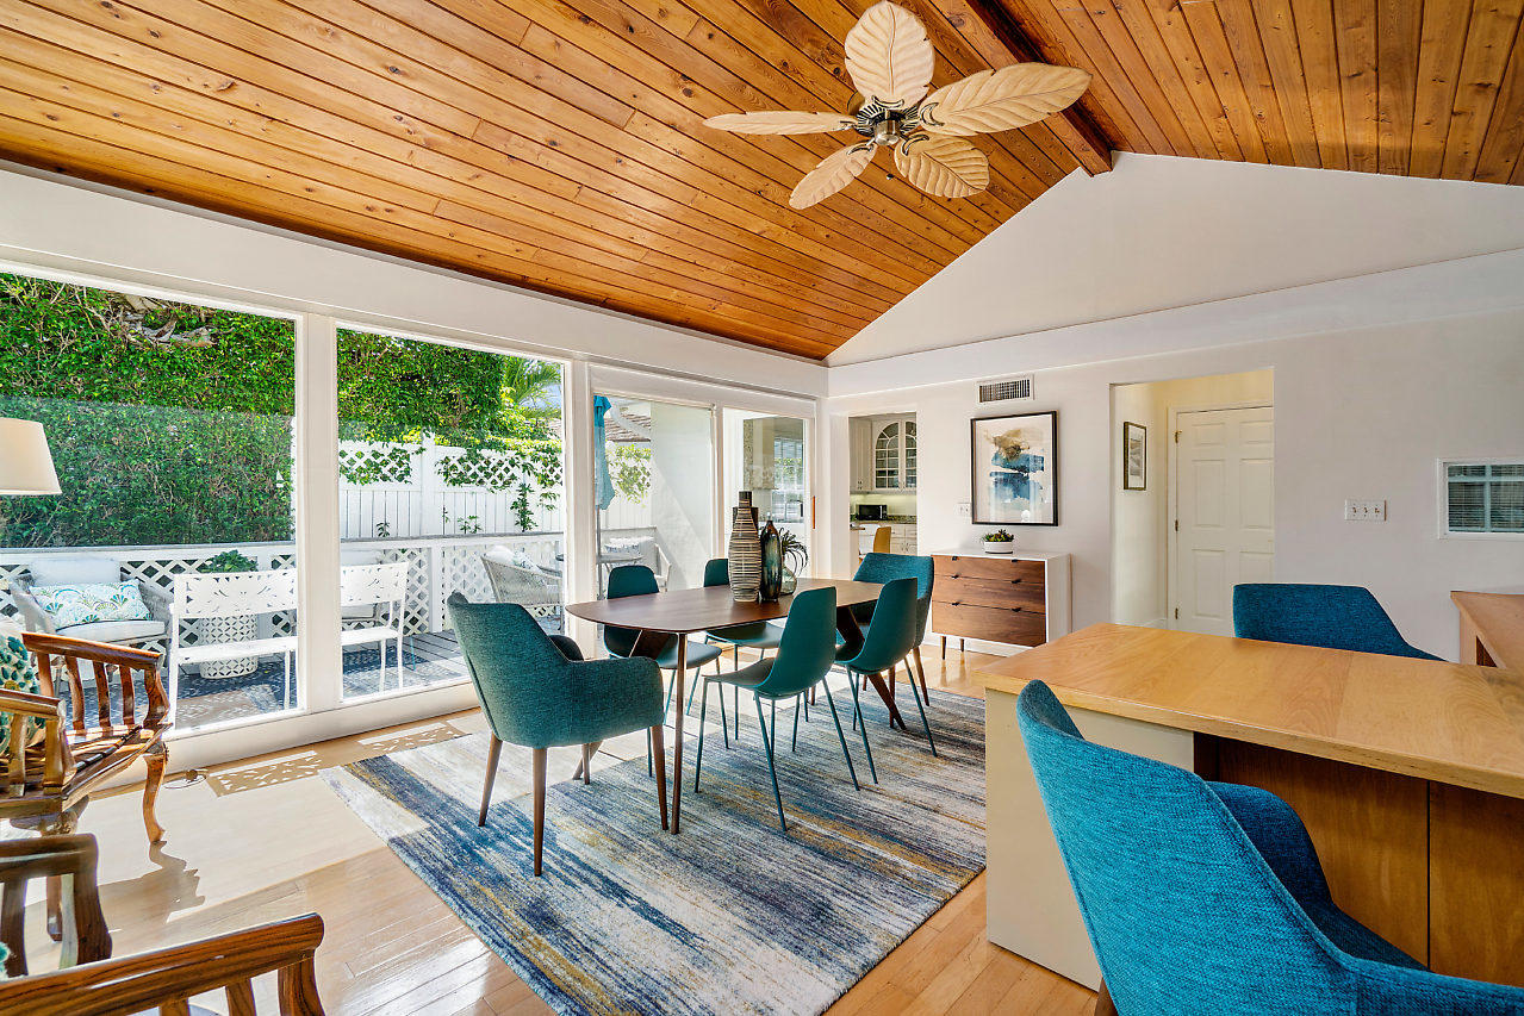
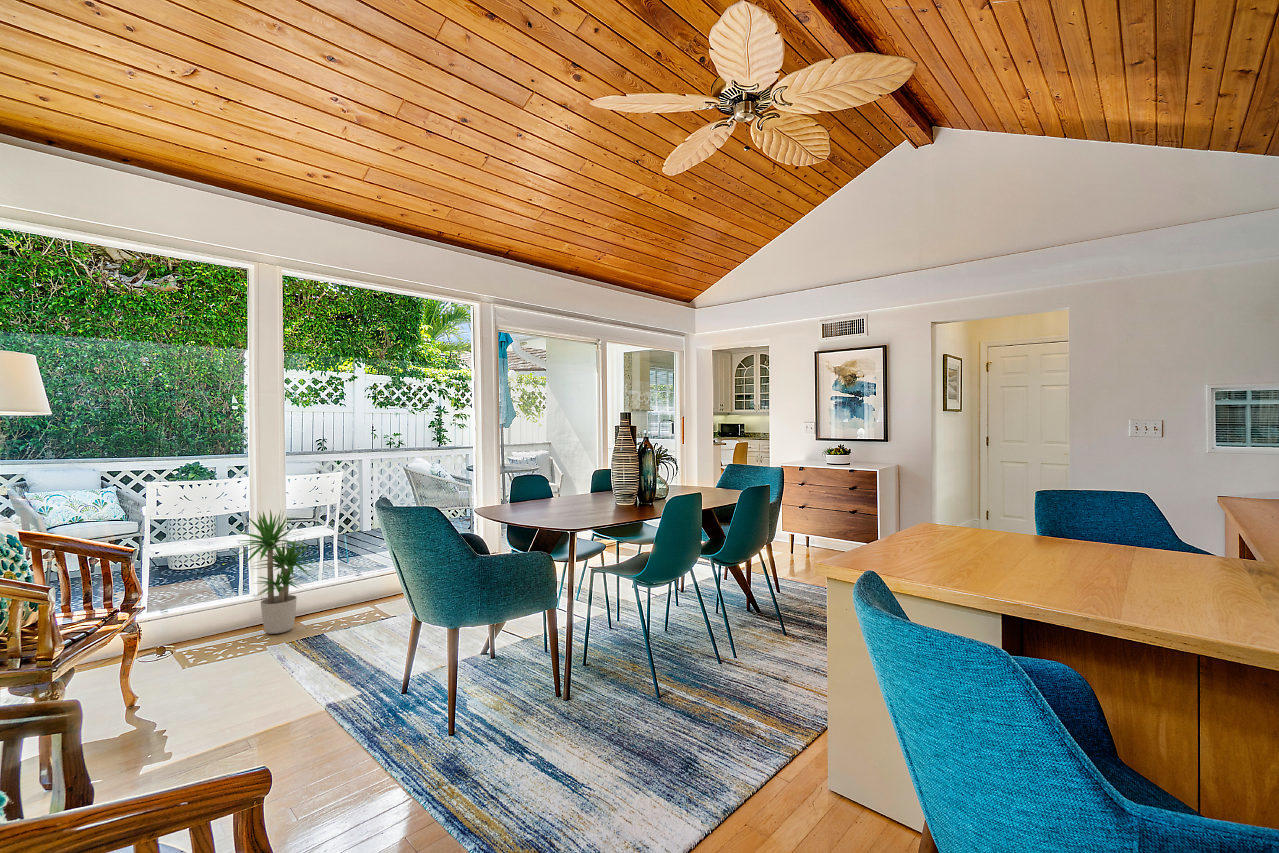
+ potted plant [230,508,321,635]
